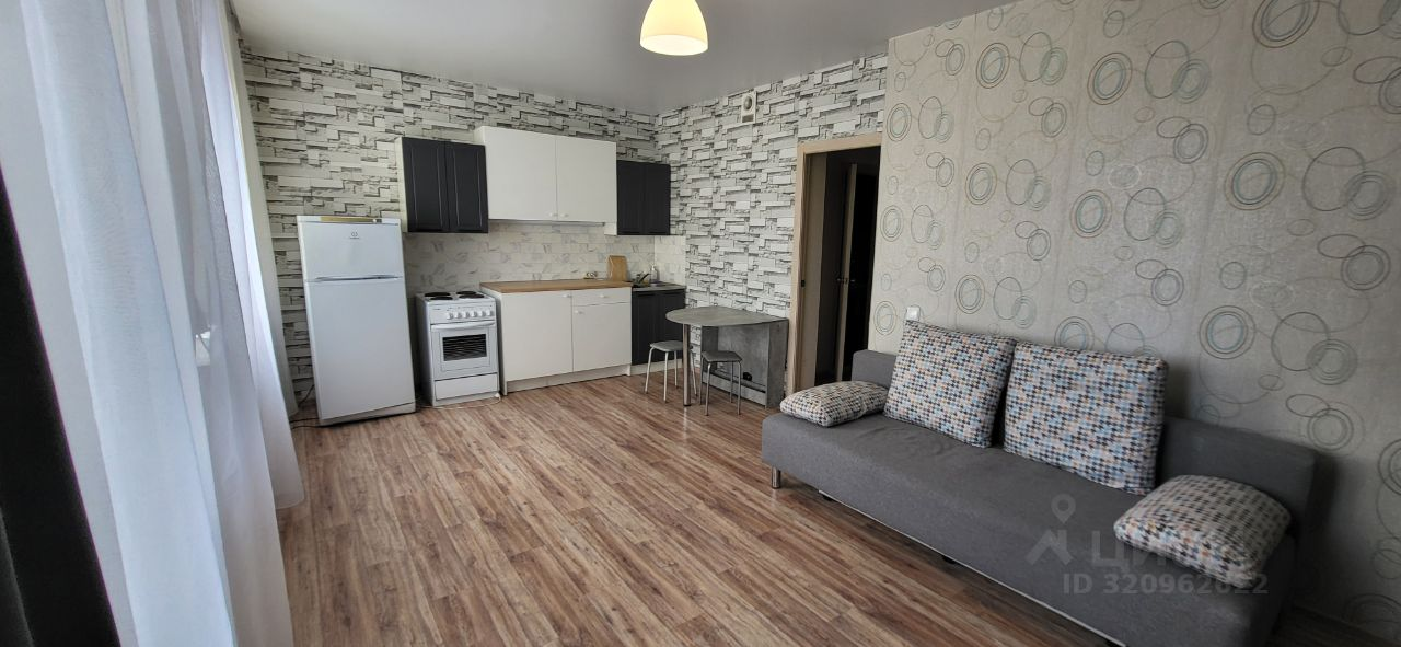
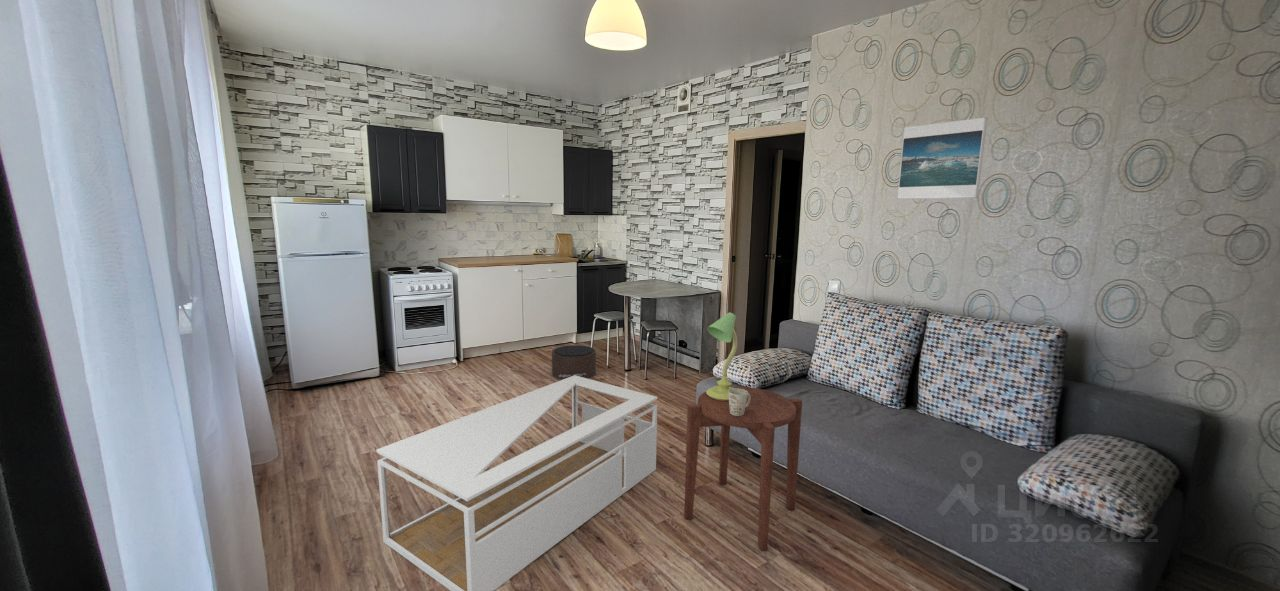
+ pouf [551,344,597,381]
+ mug [728,388,751,416]
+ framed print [896,116,988,200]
+ table lamp [705,312,738,401]
+ side table [683,385,803,552]
+ coffee table [376,375,658,591]
